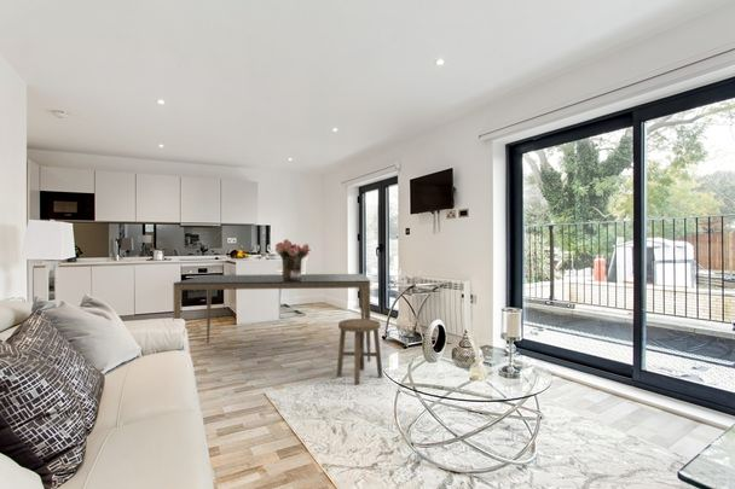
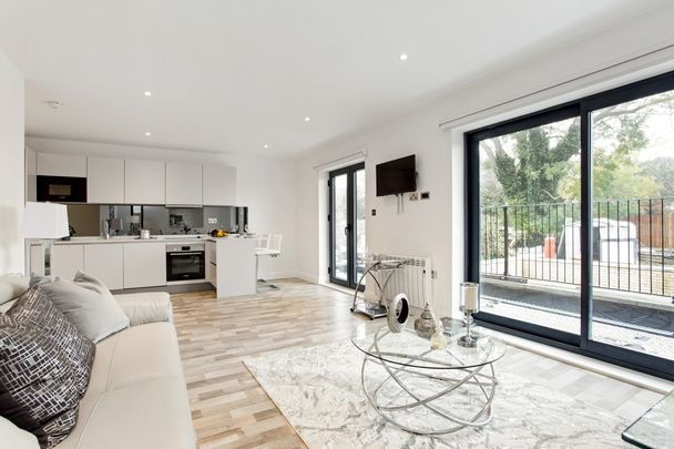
- dining table [172,273,371,362]
- bouquet [274,238,312,280]
- stool [335,318,384,385]
